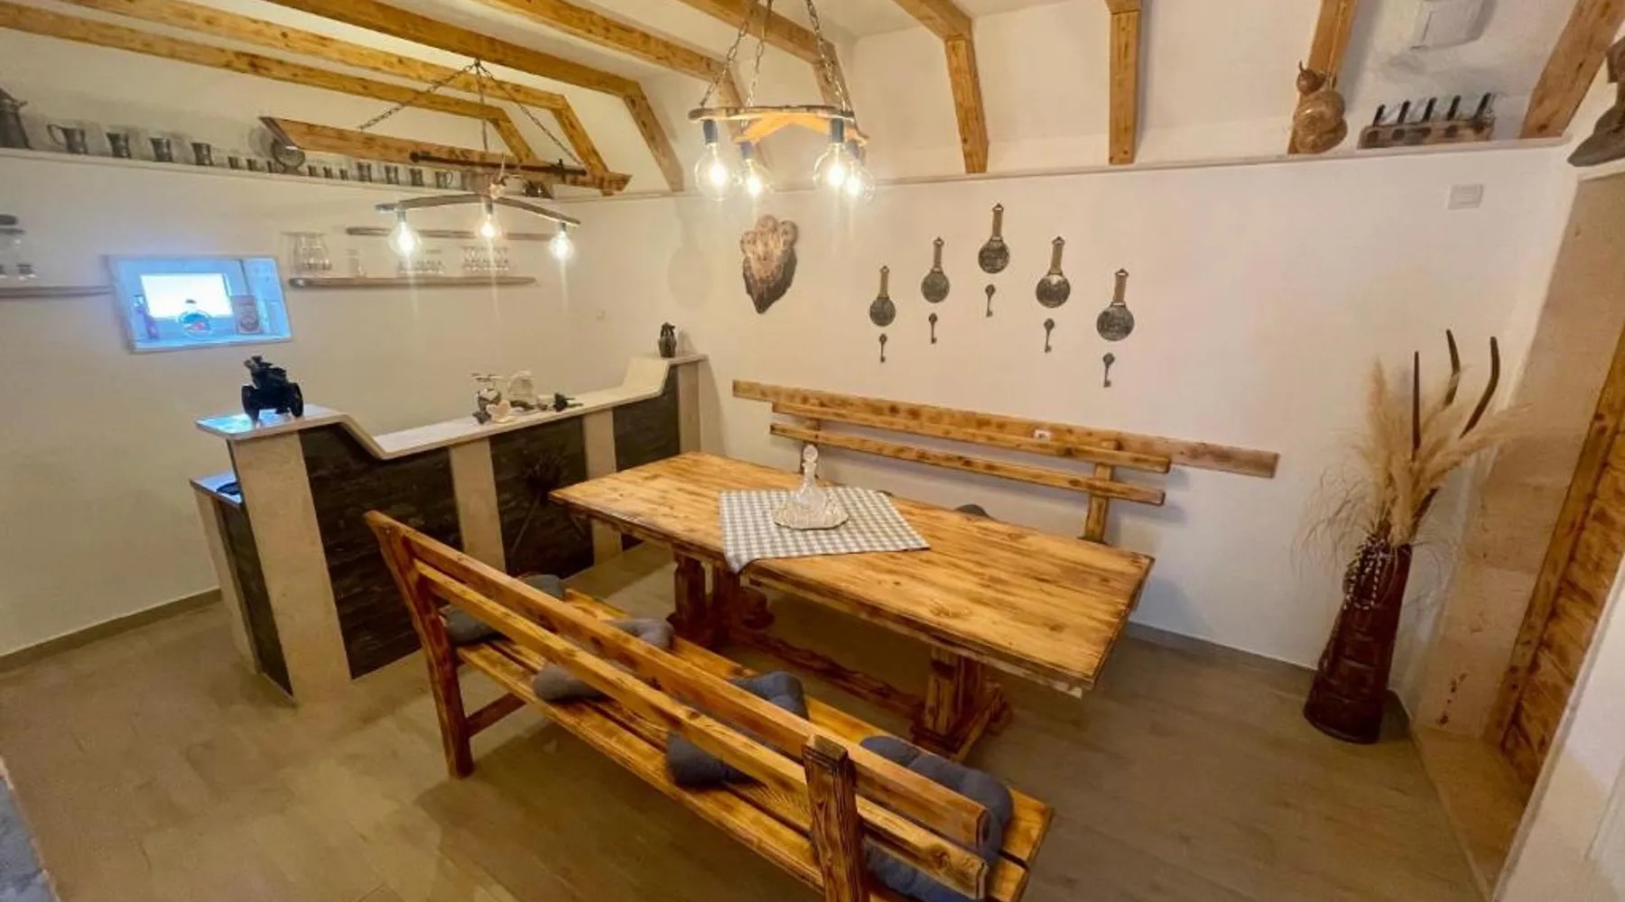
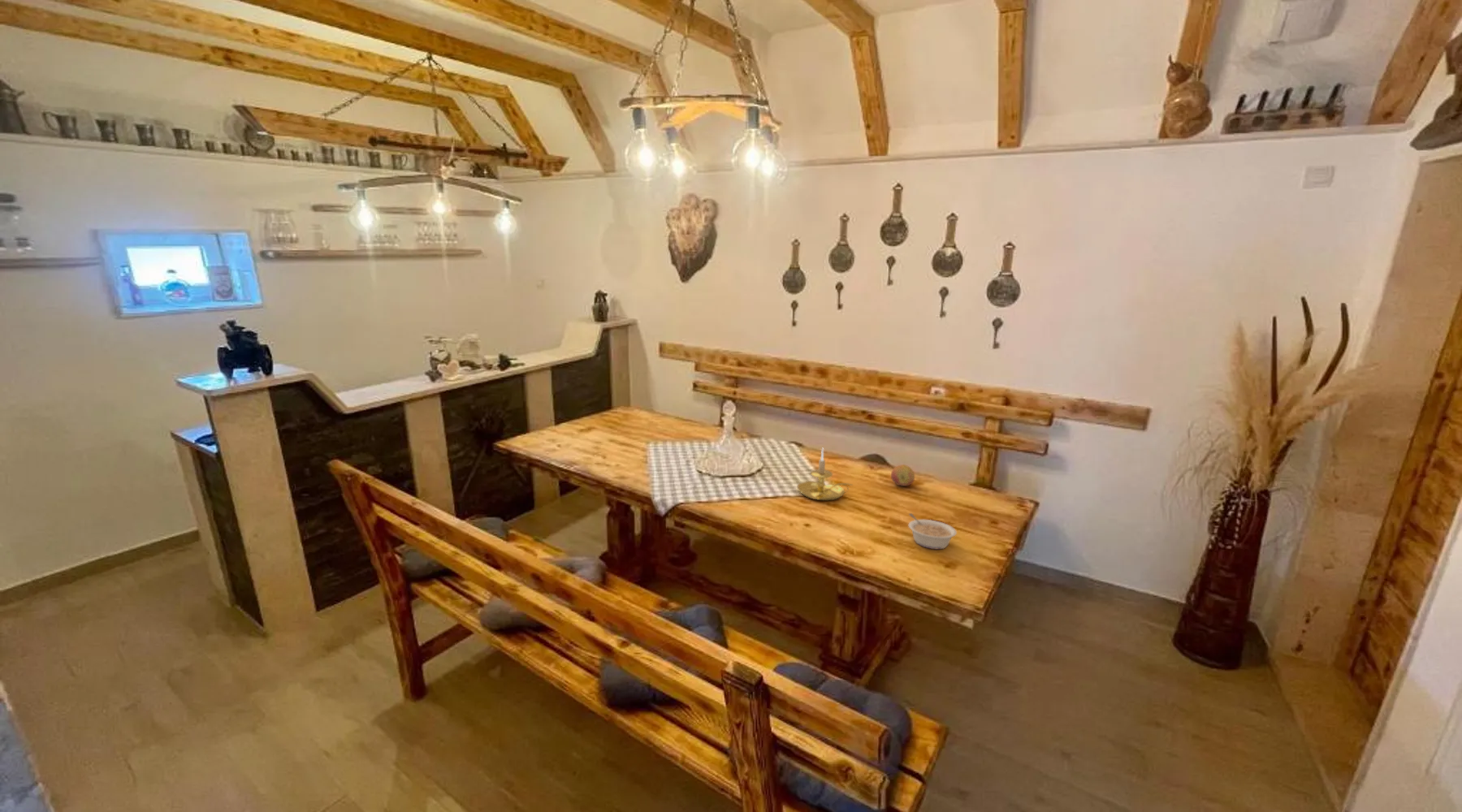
+ fruit [890,464,915,486]
+ candle holder [796,447,854,501]
+ legume [907,512,958,550]
